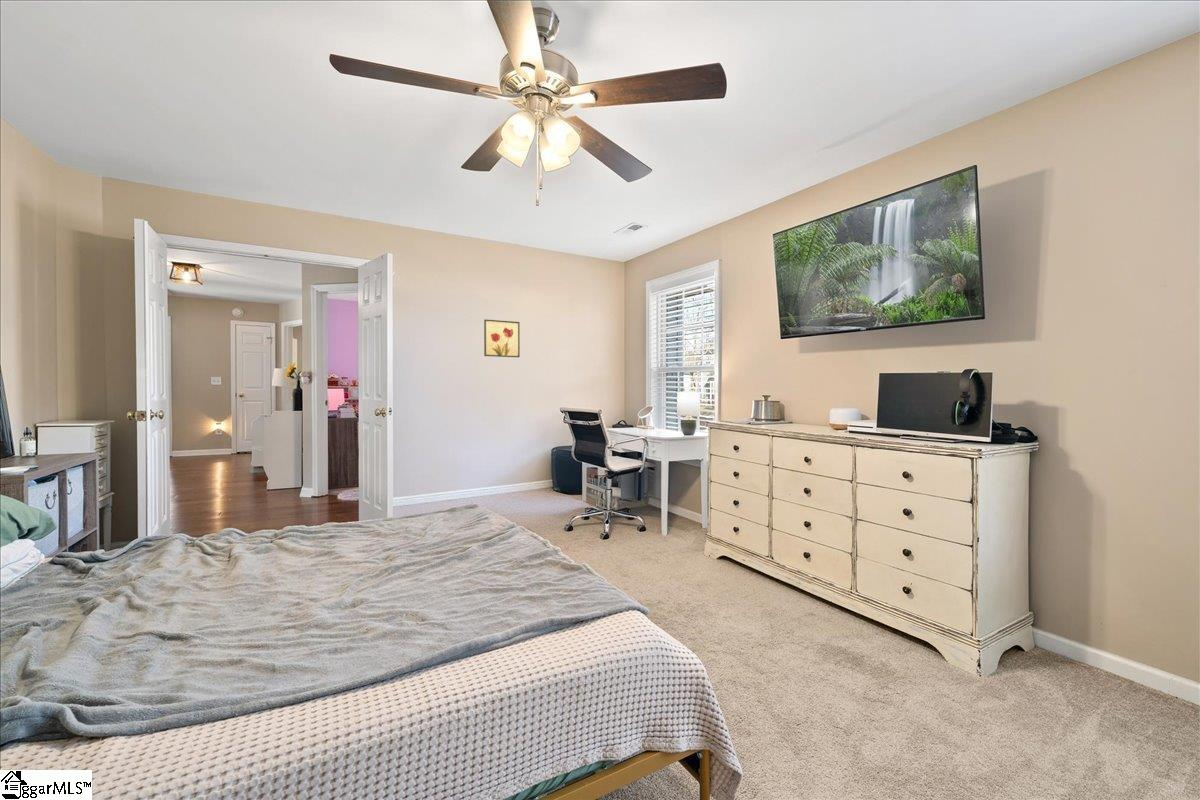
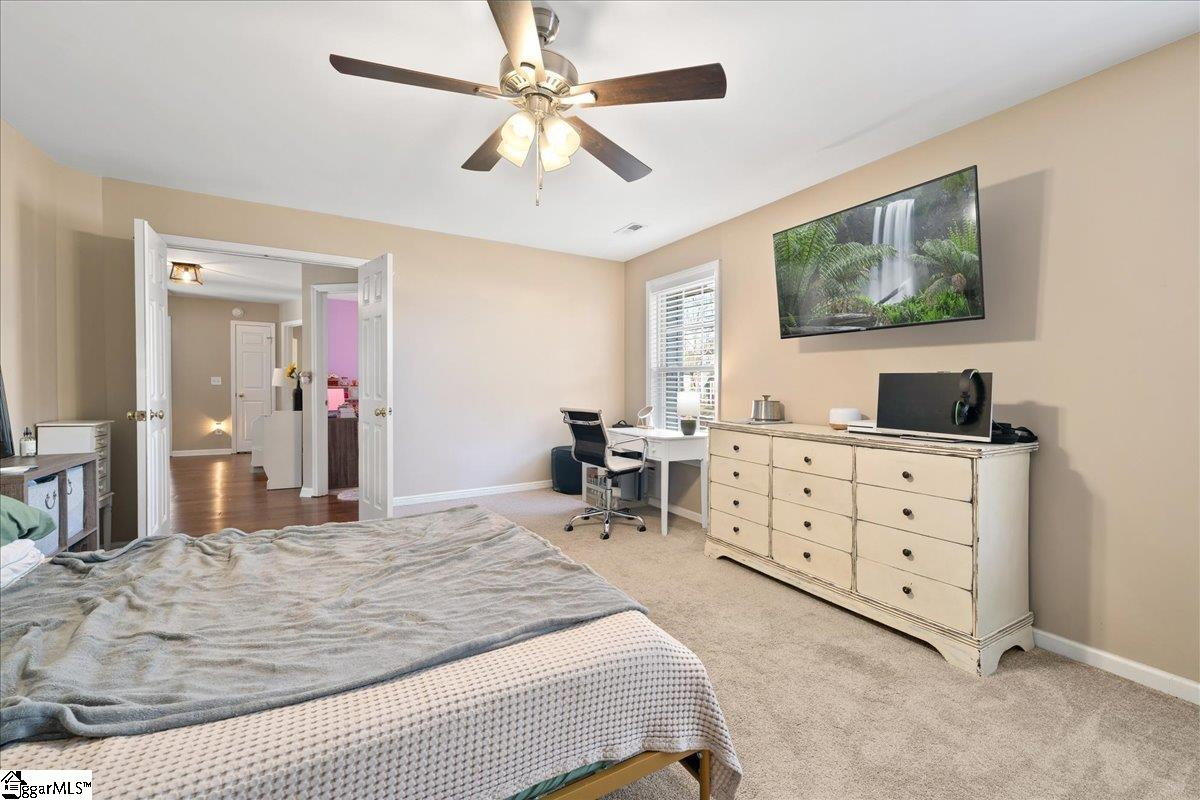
- wall art [483,319,521,358]
